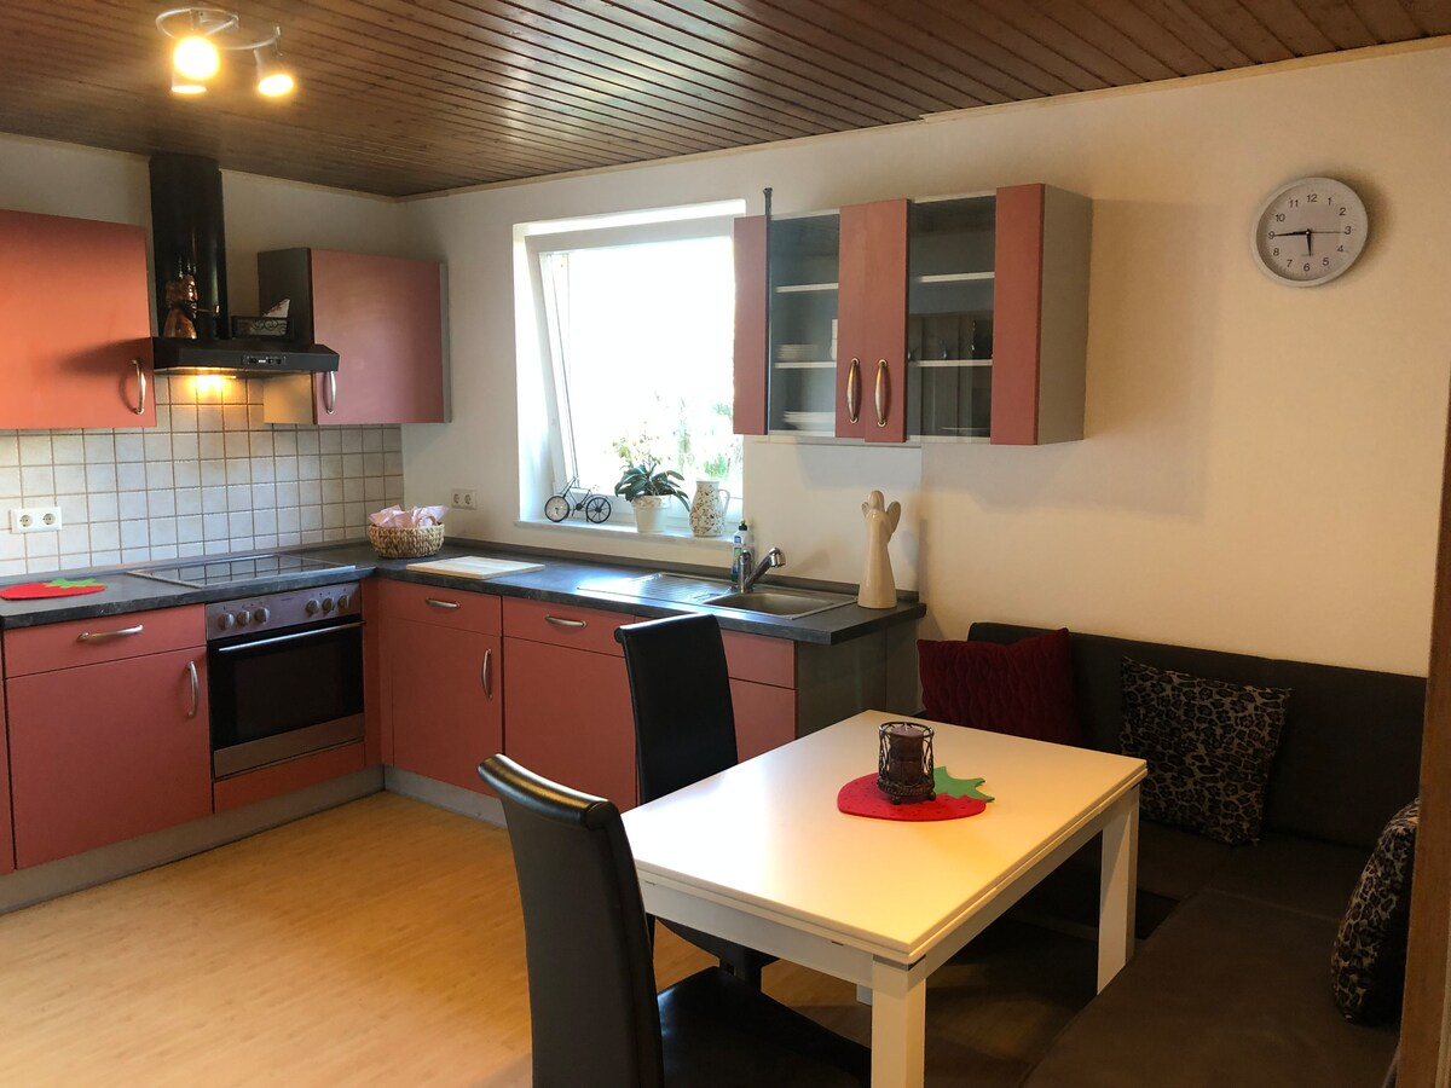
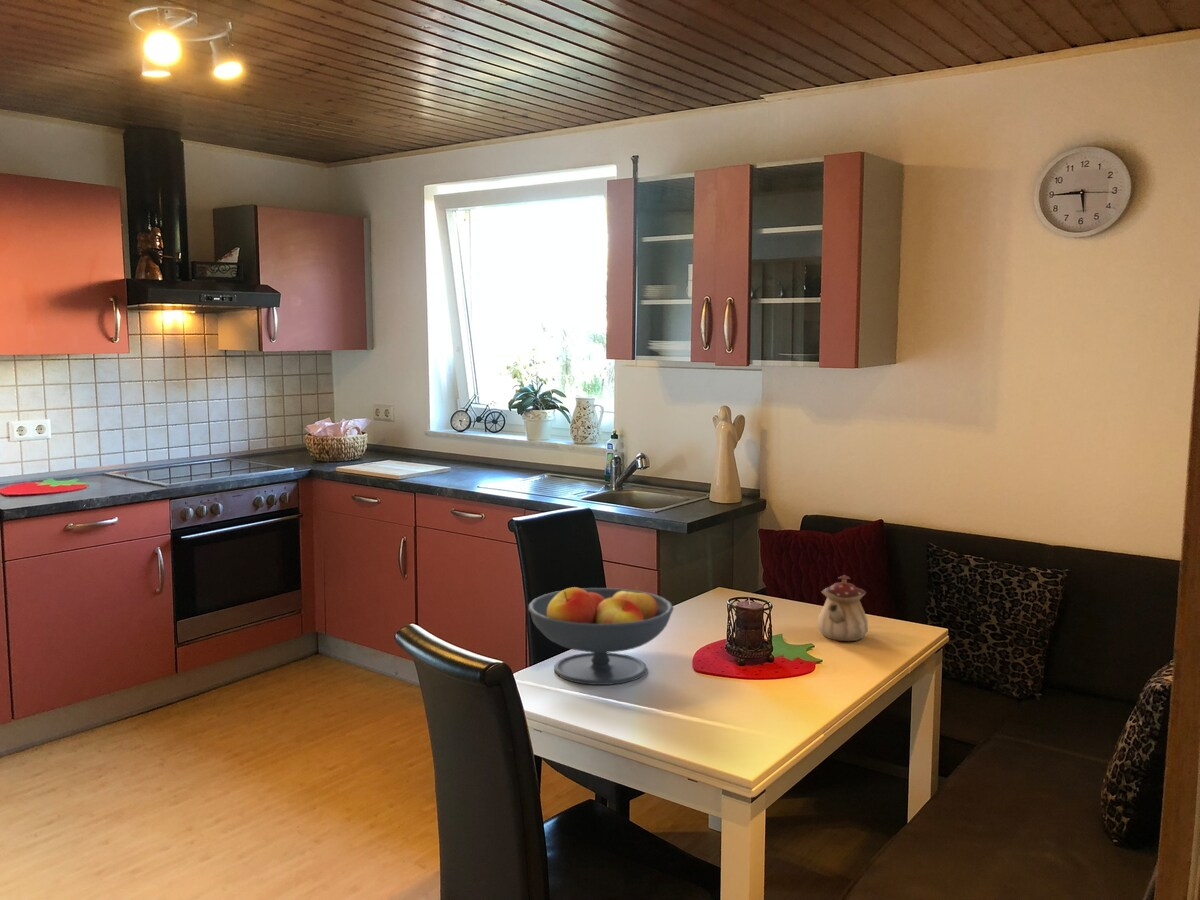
+ fruit bowl [527,584,675,686]
+ teapot [817,574,869,642]
